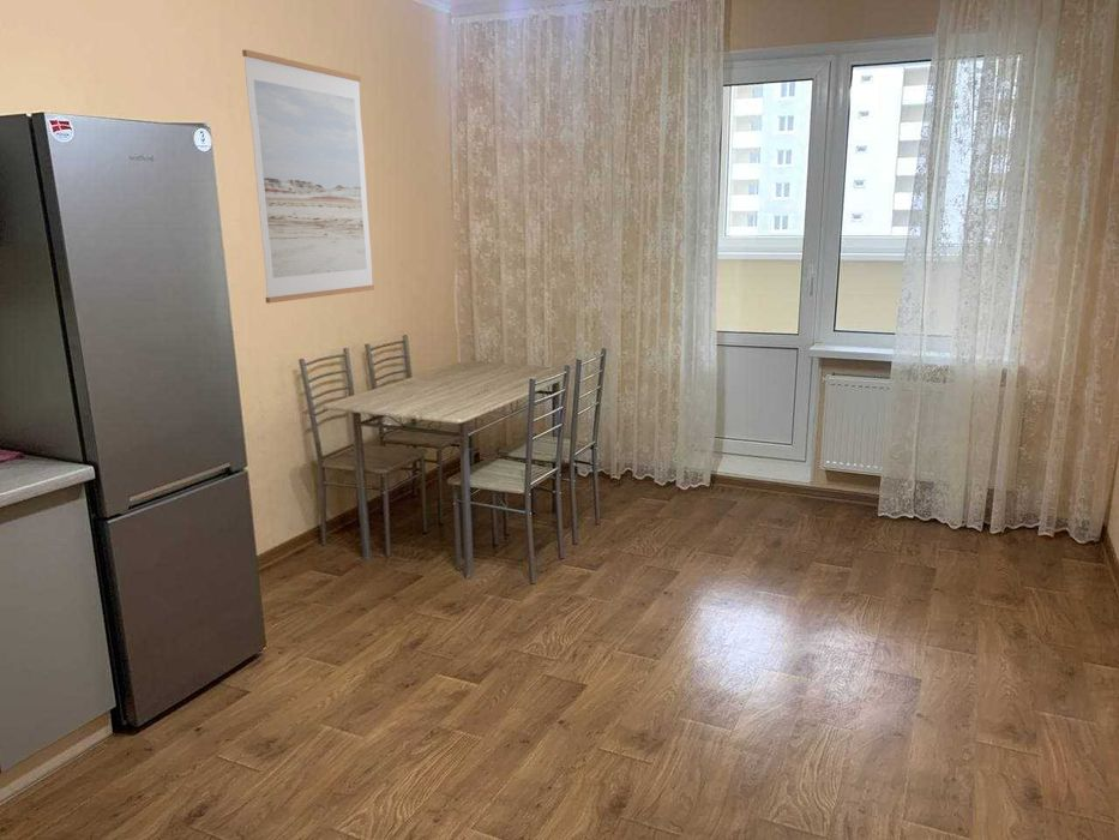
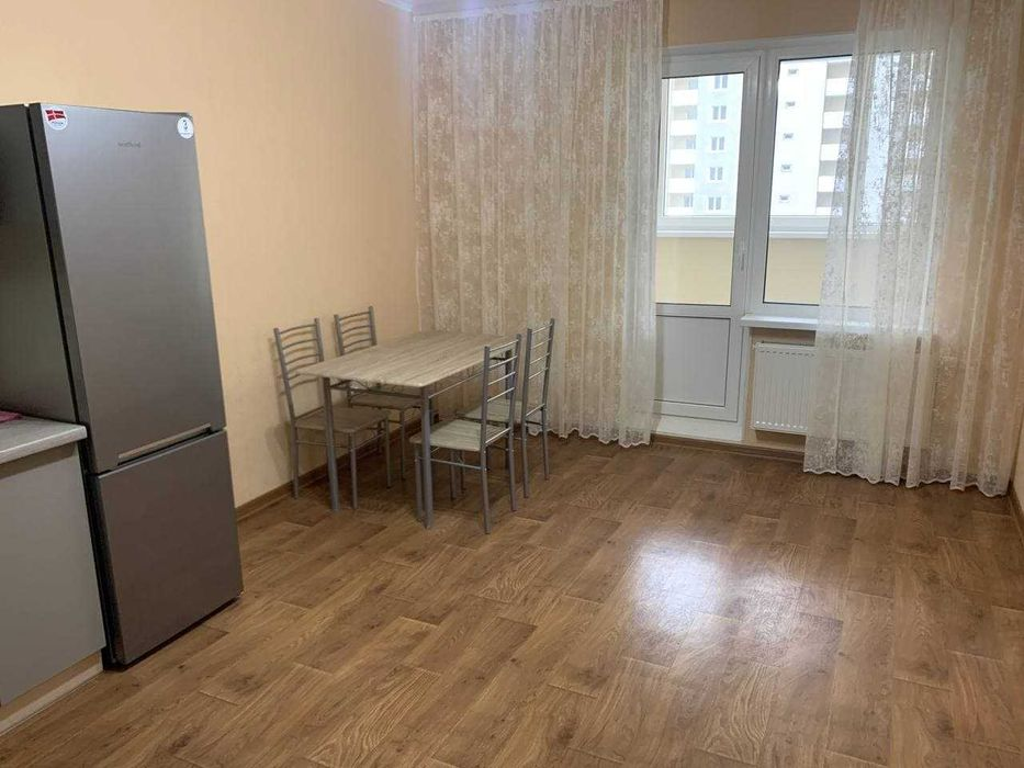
- wall art [241,48,375,304]
